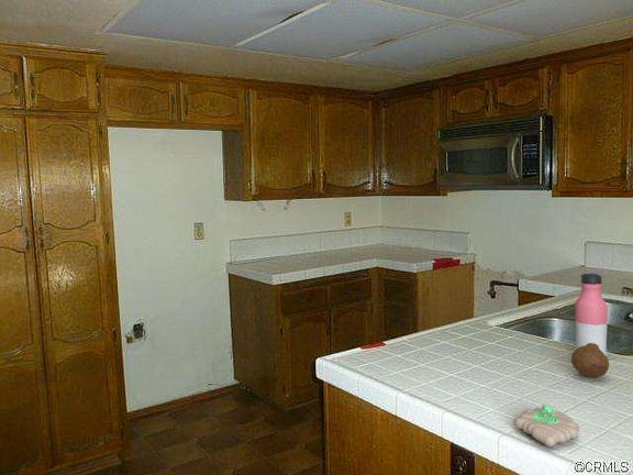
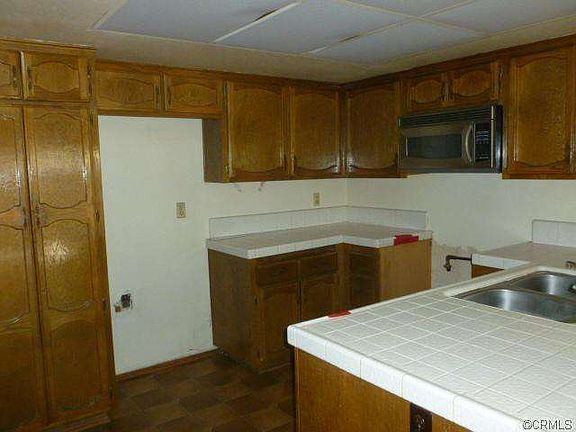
- flower [513,402,580,448]
- water bottle [574,273,609,356]
- fruit [570,343,610,378]
